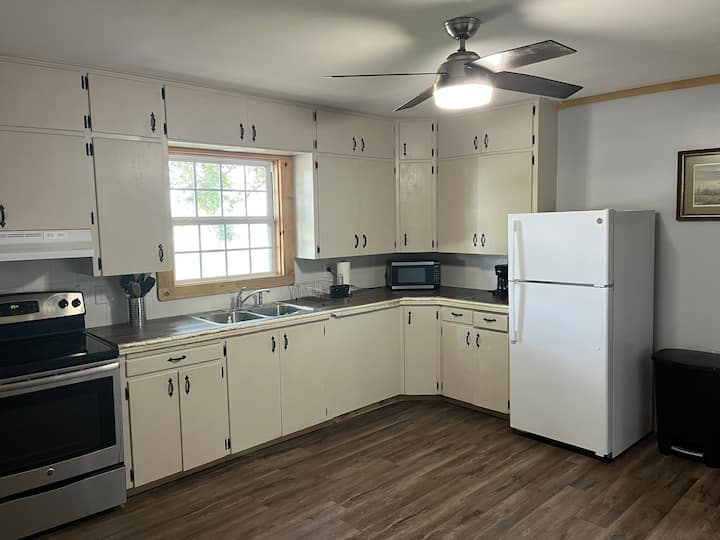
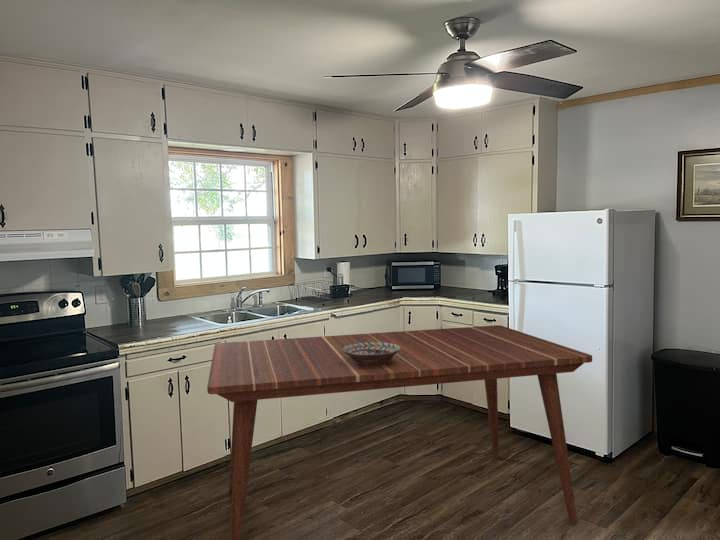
+ decorative bowl [342,342,401,366]
+ dining table [206,324,593,540]
